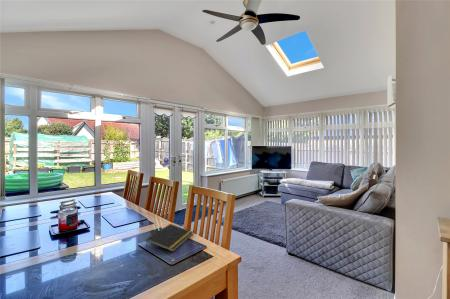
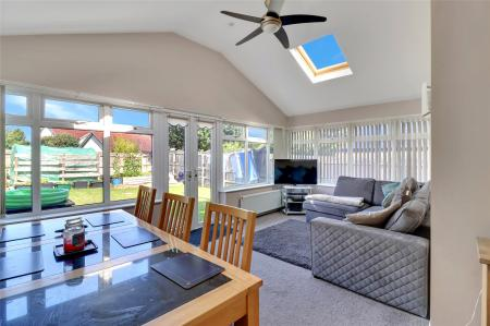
- notepad [145,223,194,253]
